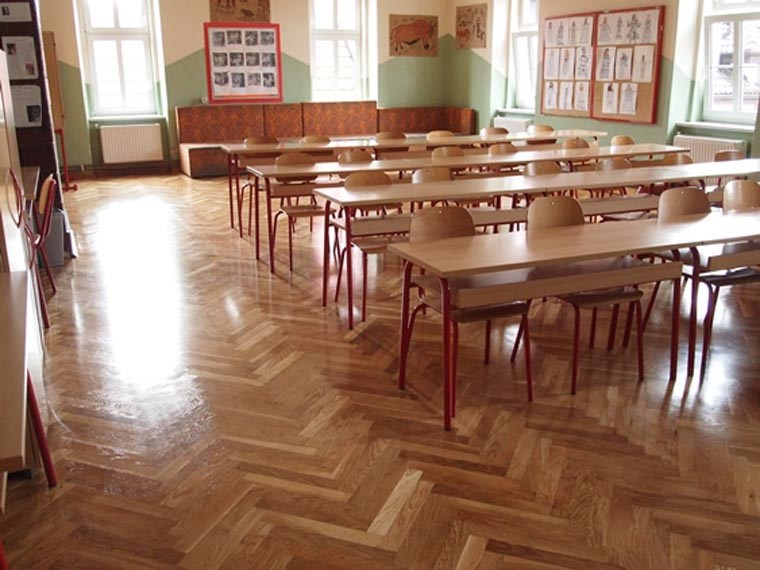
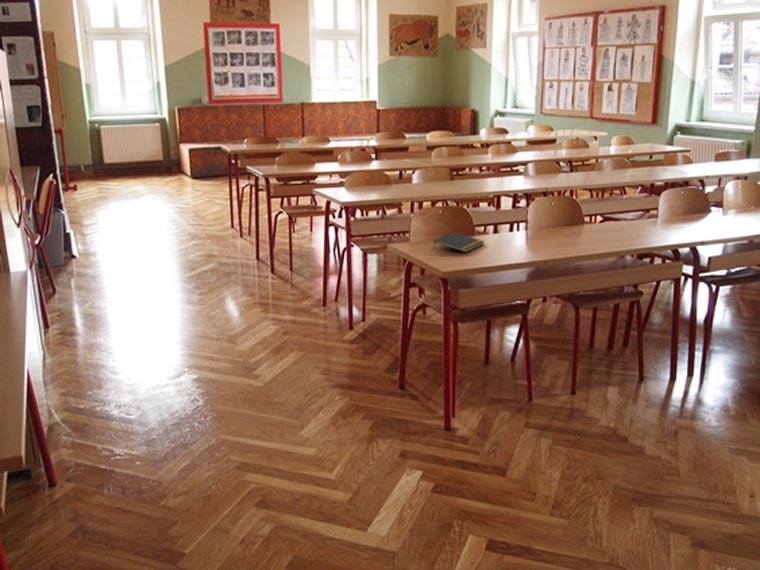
+ notepad [433,231,485,253]
